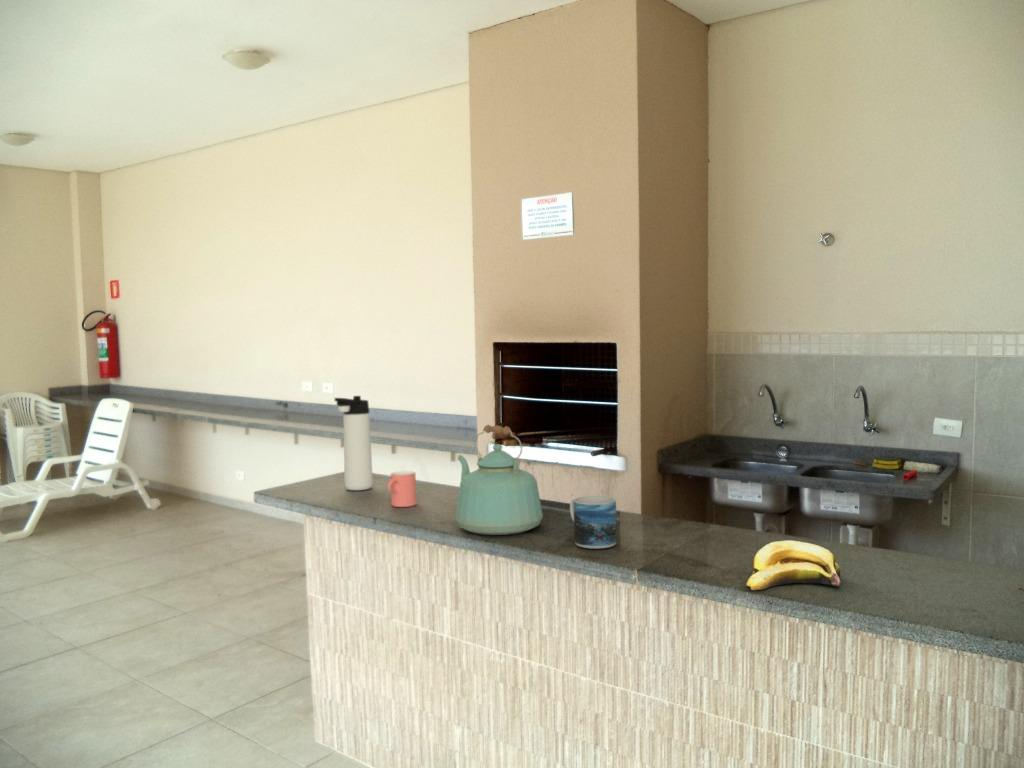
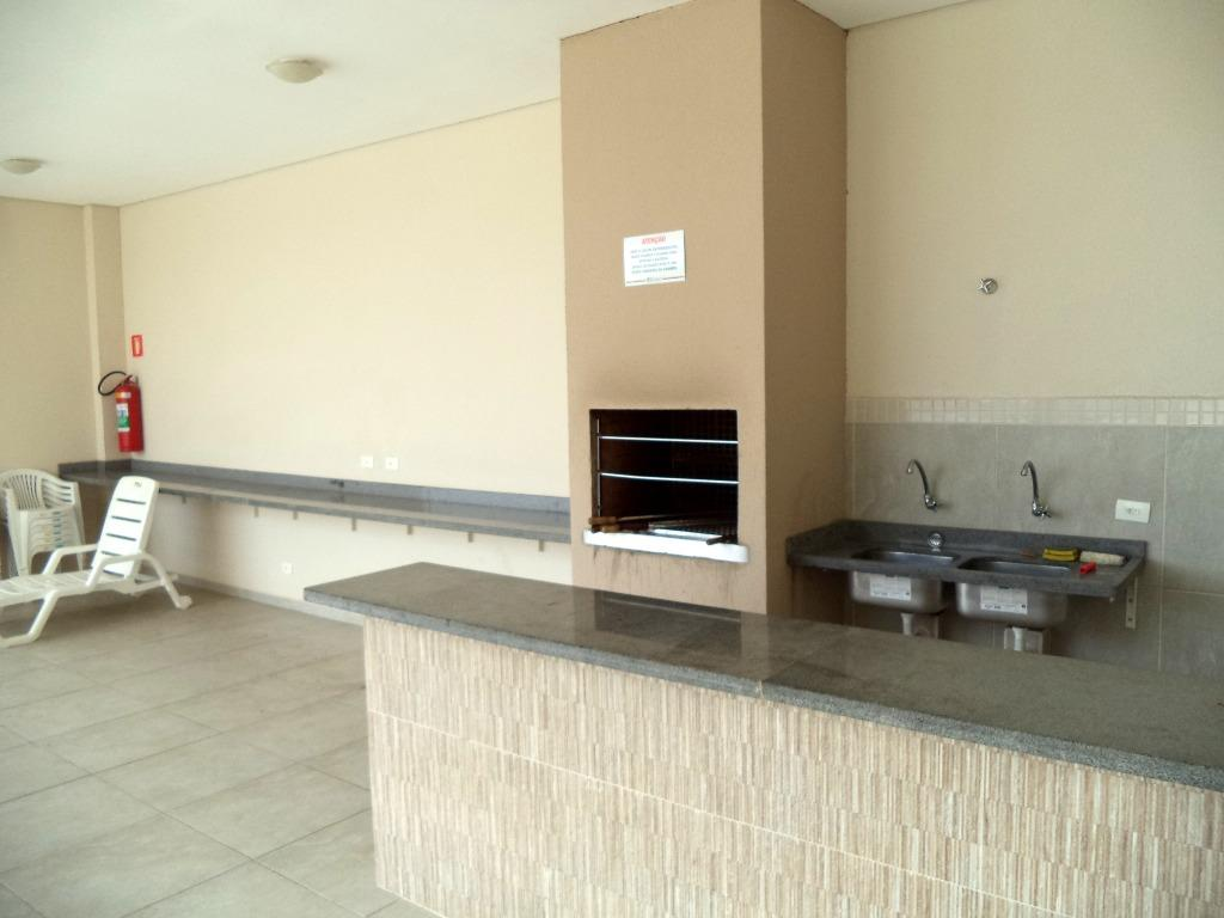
- kettle [455,424,544,536]
- thermos bottle [333,395,374,491]
- mug [569,495,618,550]
- banana [745,540,842,591]
- cup [387,470,417,508]
